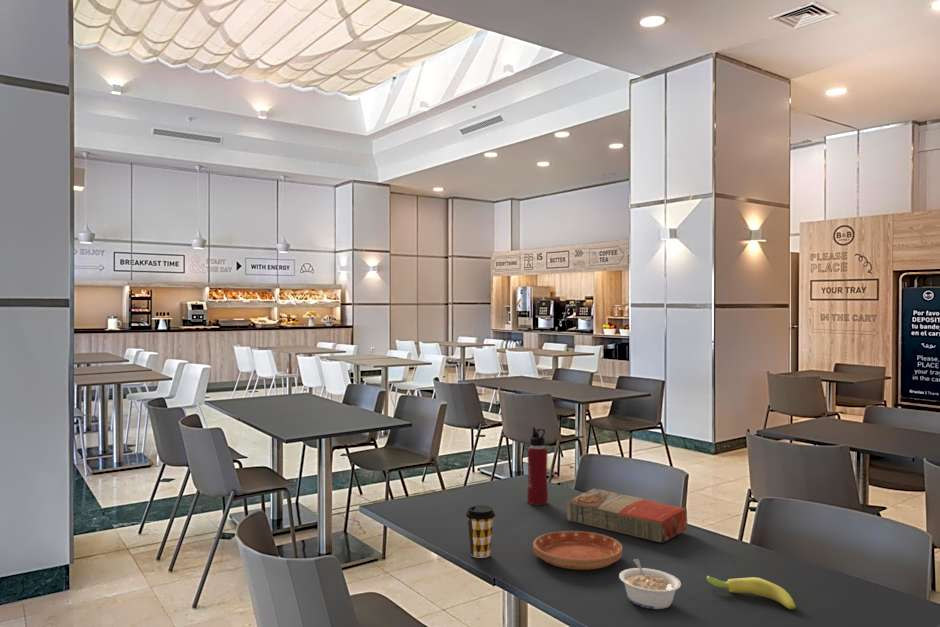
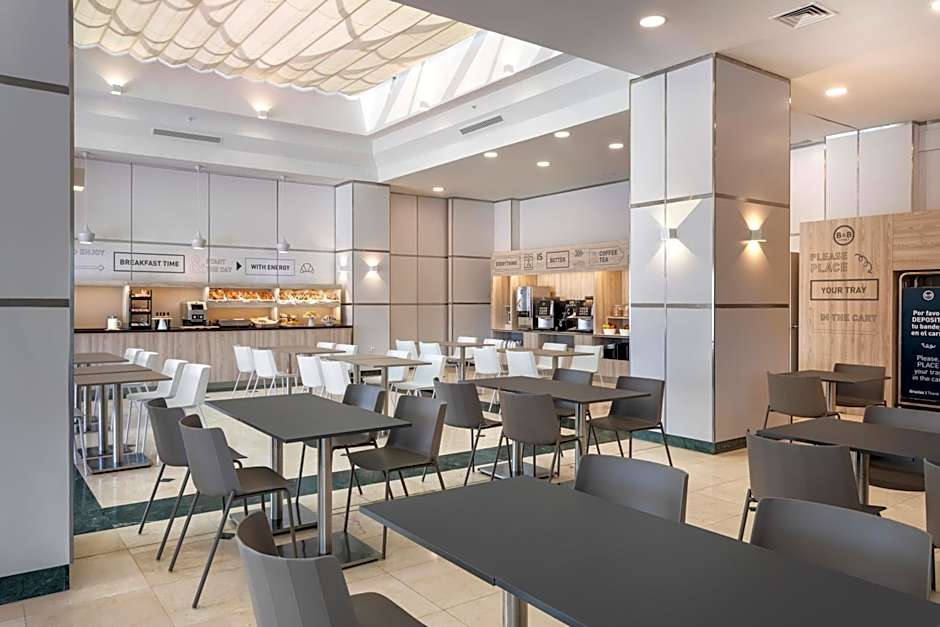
- legume [618,558,682,610]
- banana [706,575,797,610]
- water bottle [526,426,549,506]
- macaroni box [565,487,688,544]
- saucer [532,530,623,571]
- coffee cup [465,504,496,559]
